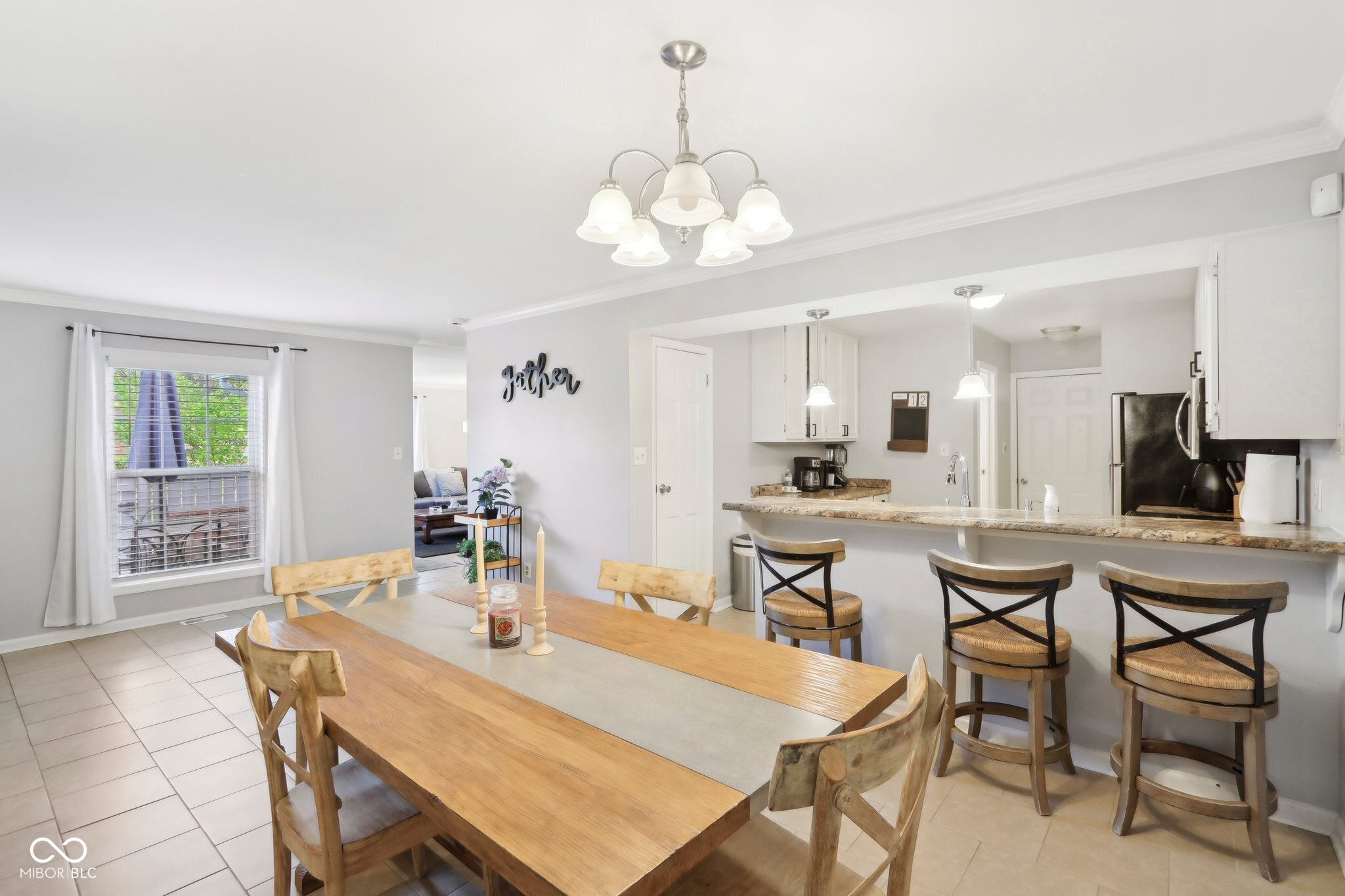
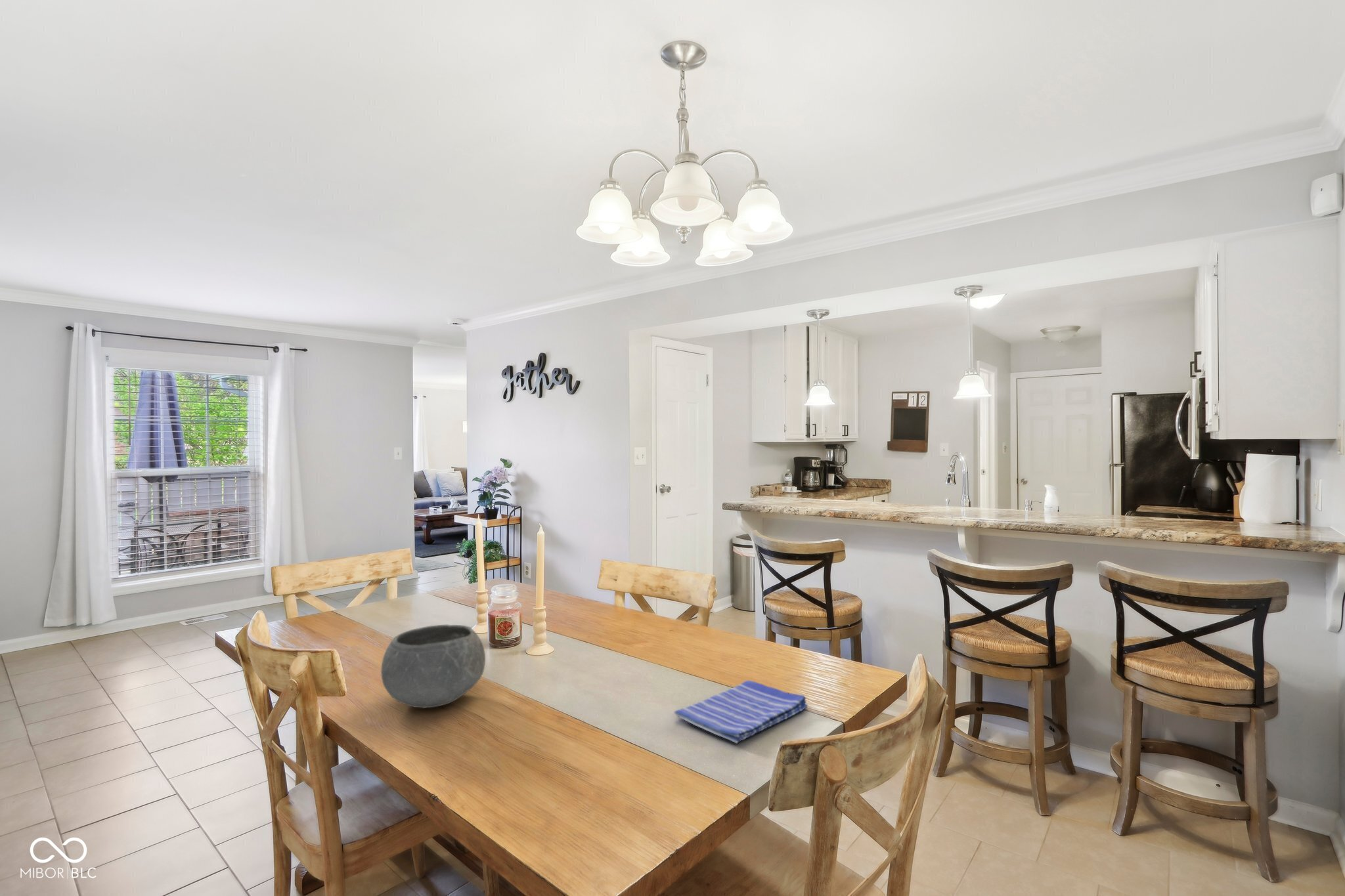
+ dish towel [673,679,808,744]
+ bowl [380,624,486,709]
